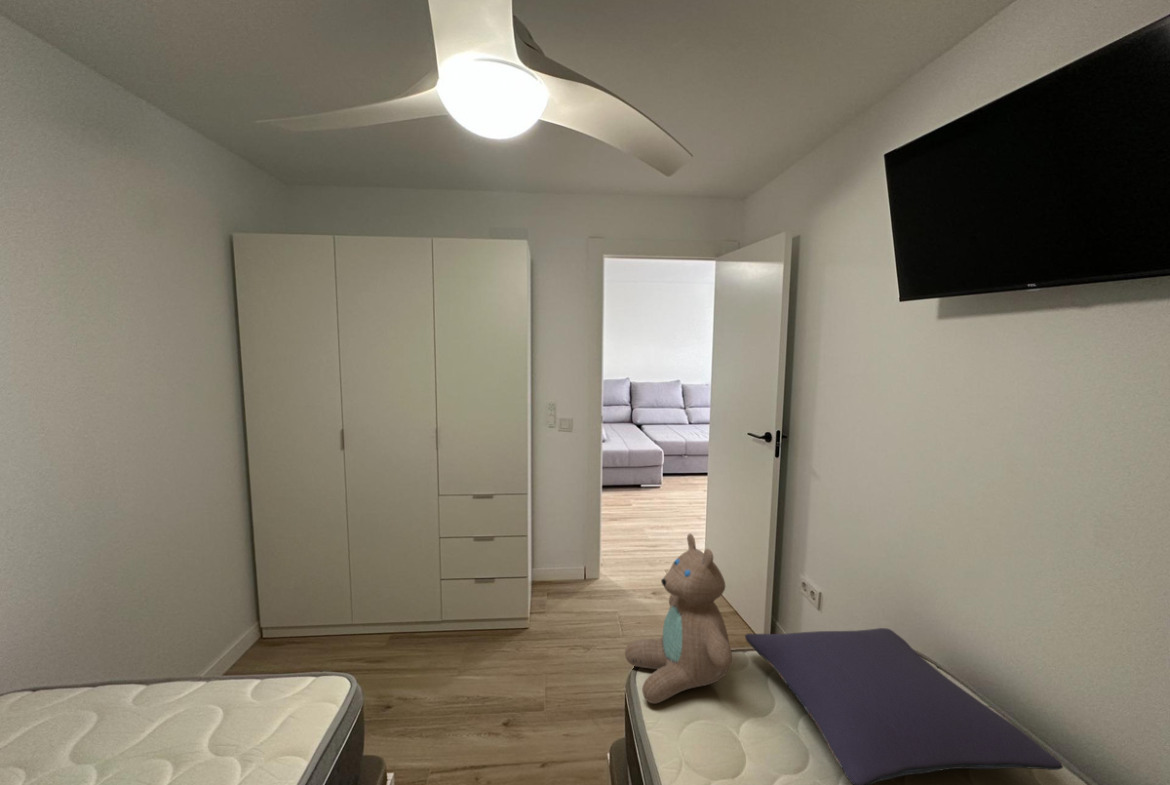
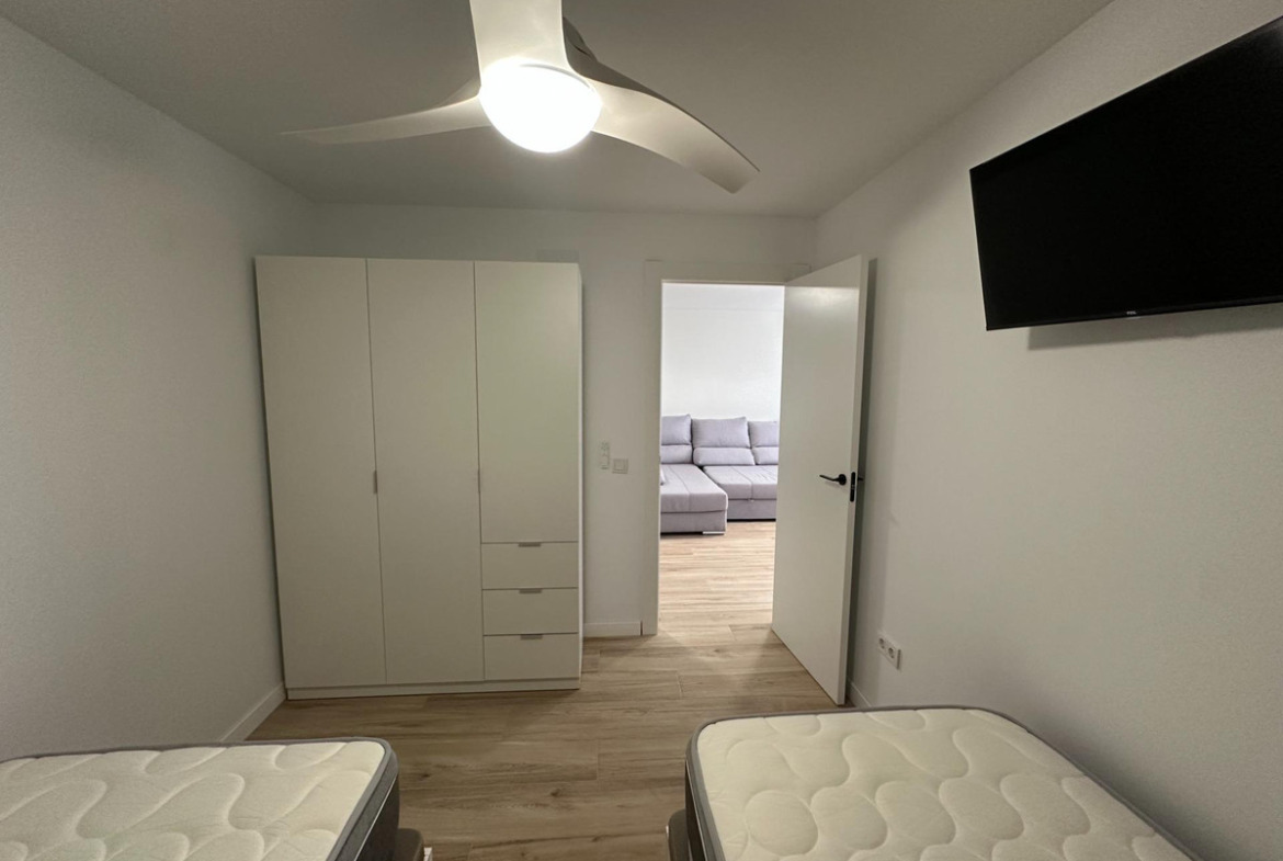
- teddy bear [624,533,733,704]
- pillow [744,627,1064,785]
